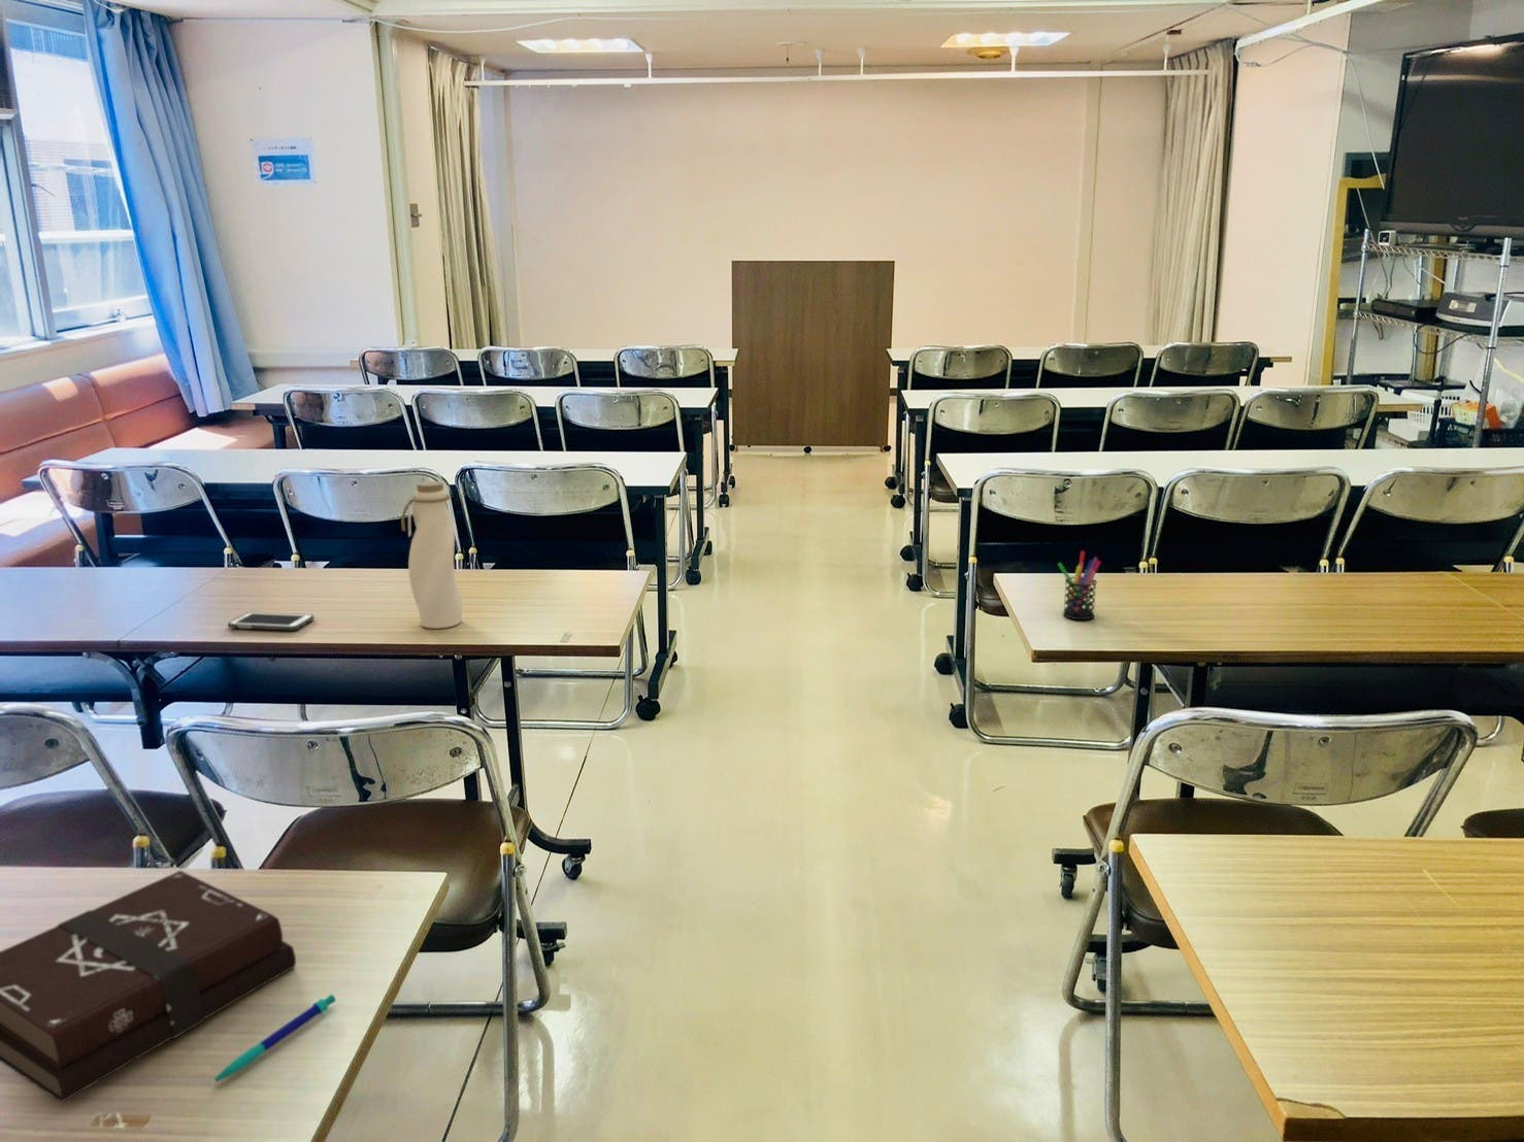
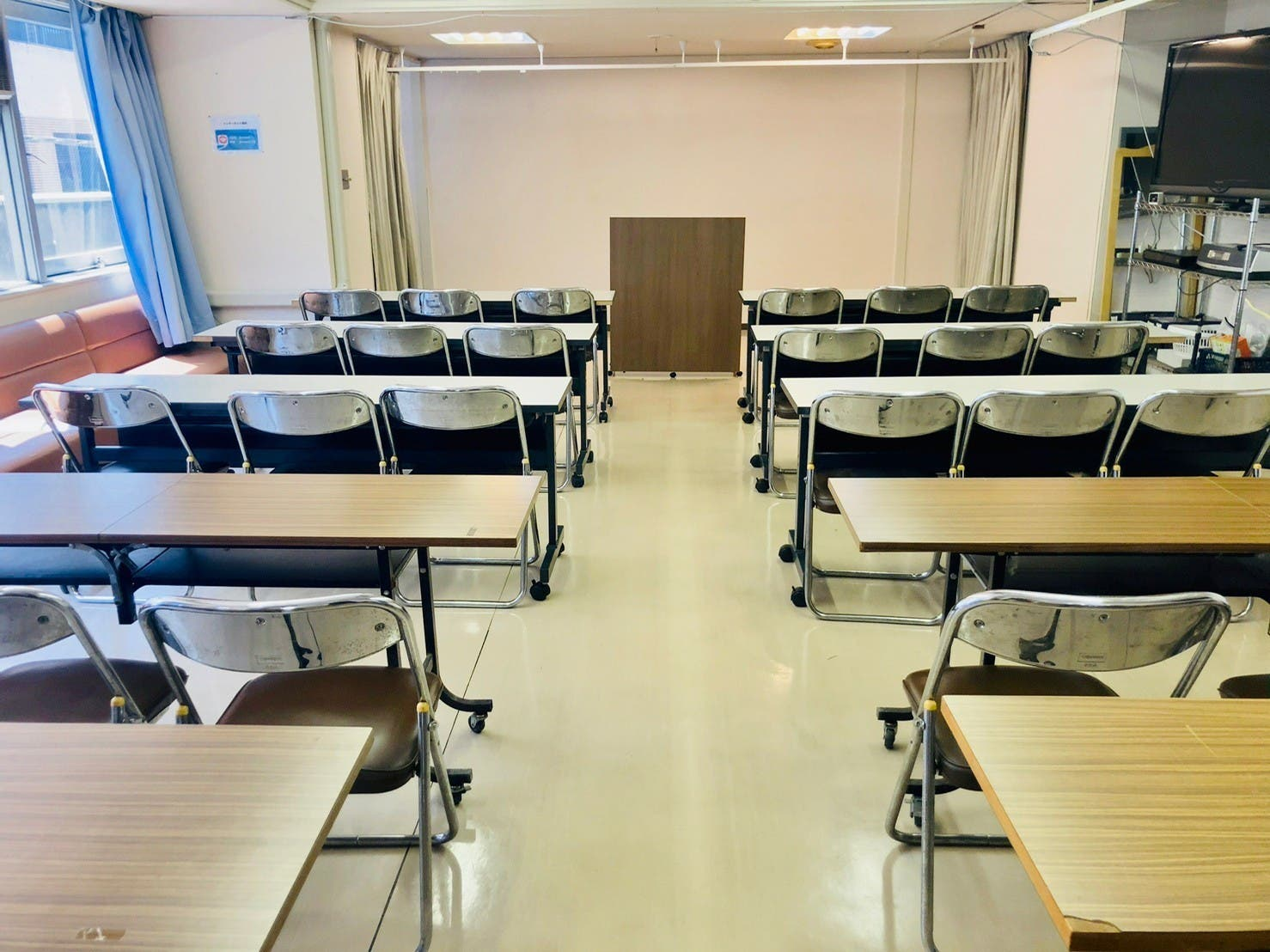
- water bottle [400,480,463,630]
- pen holder [1057,551,1103,620]
- cell phone [227,612,314,631]
- hardback book [0,870,296,1104]
- pen [210,993,337,1084]
